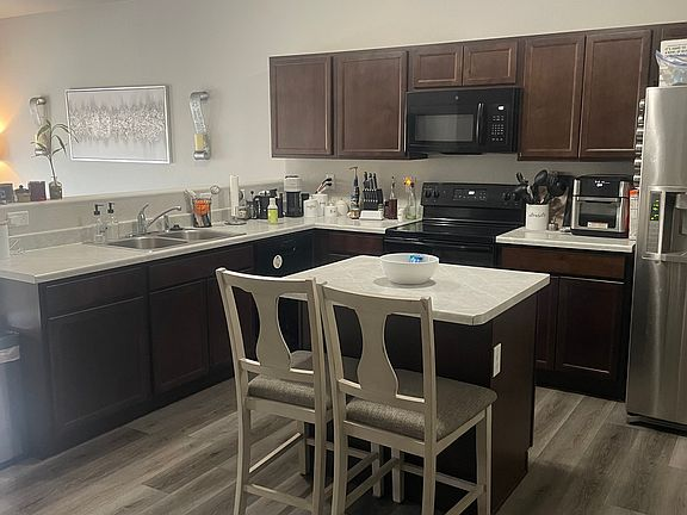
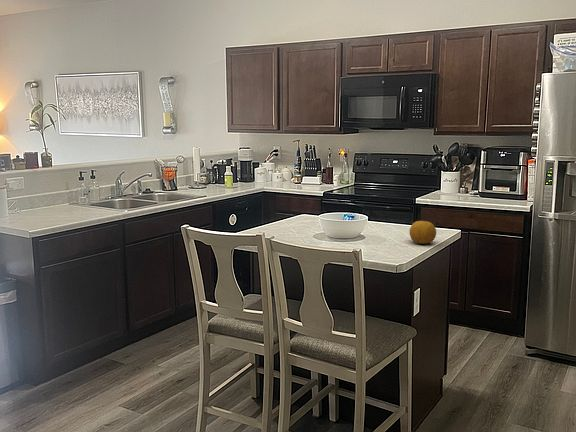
+ fruit [409,220,437,245]
